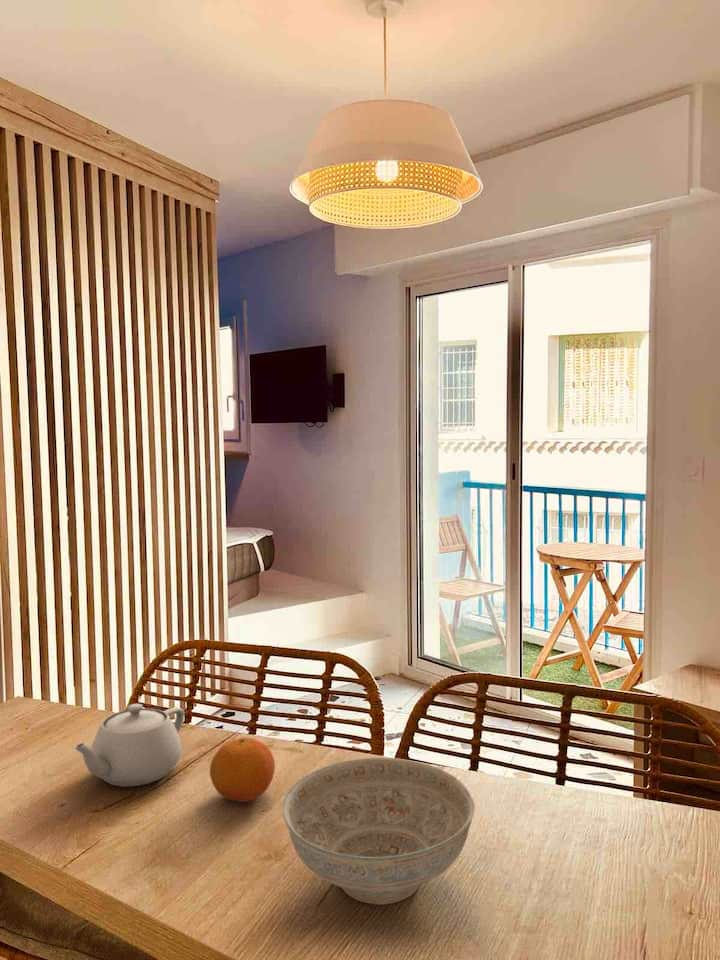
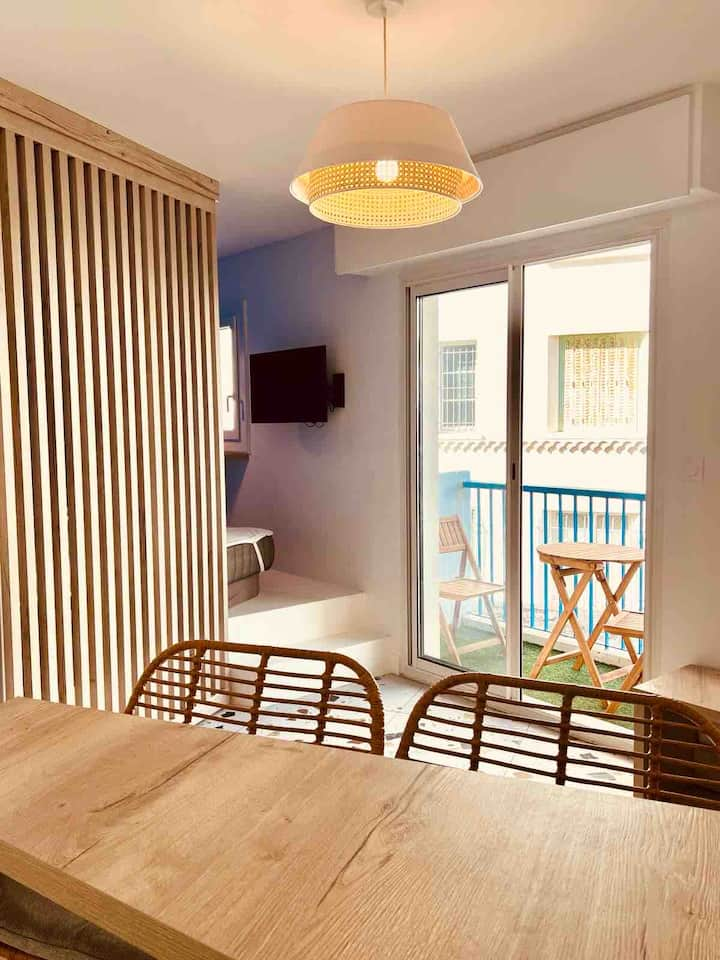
- decorative bowl [281,757,476,906]
- fruit [209,736,276,803]
- teapot [71,703,185,788]
